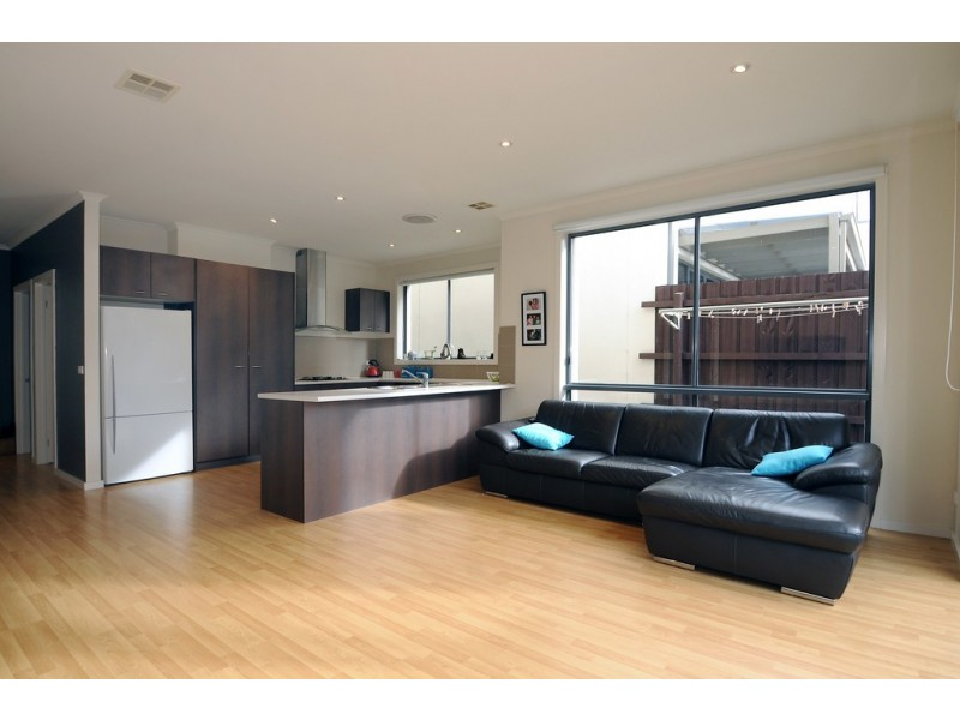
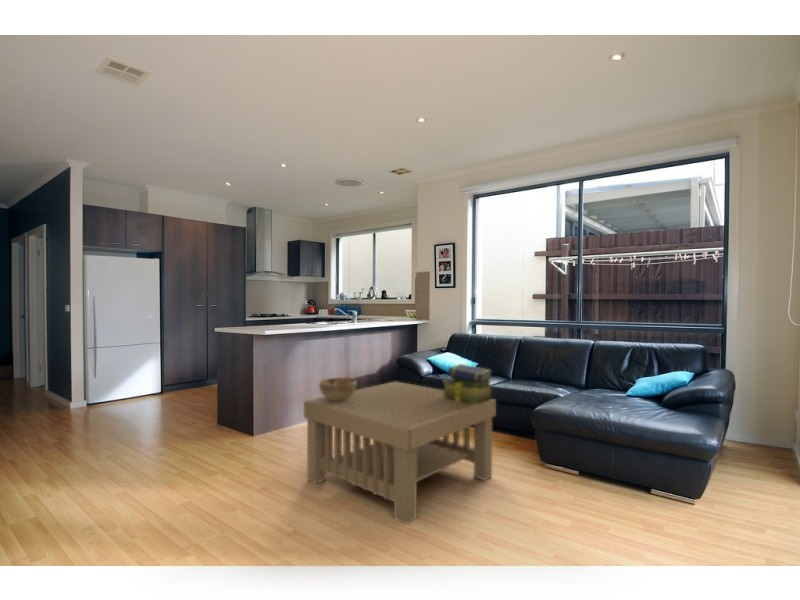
+ stack of books [442,363,494,405]
+ decorative bowl [318,377,358,401]
+ coffee table [303,380,497,525]
